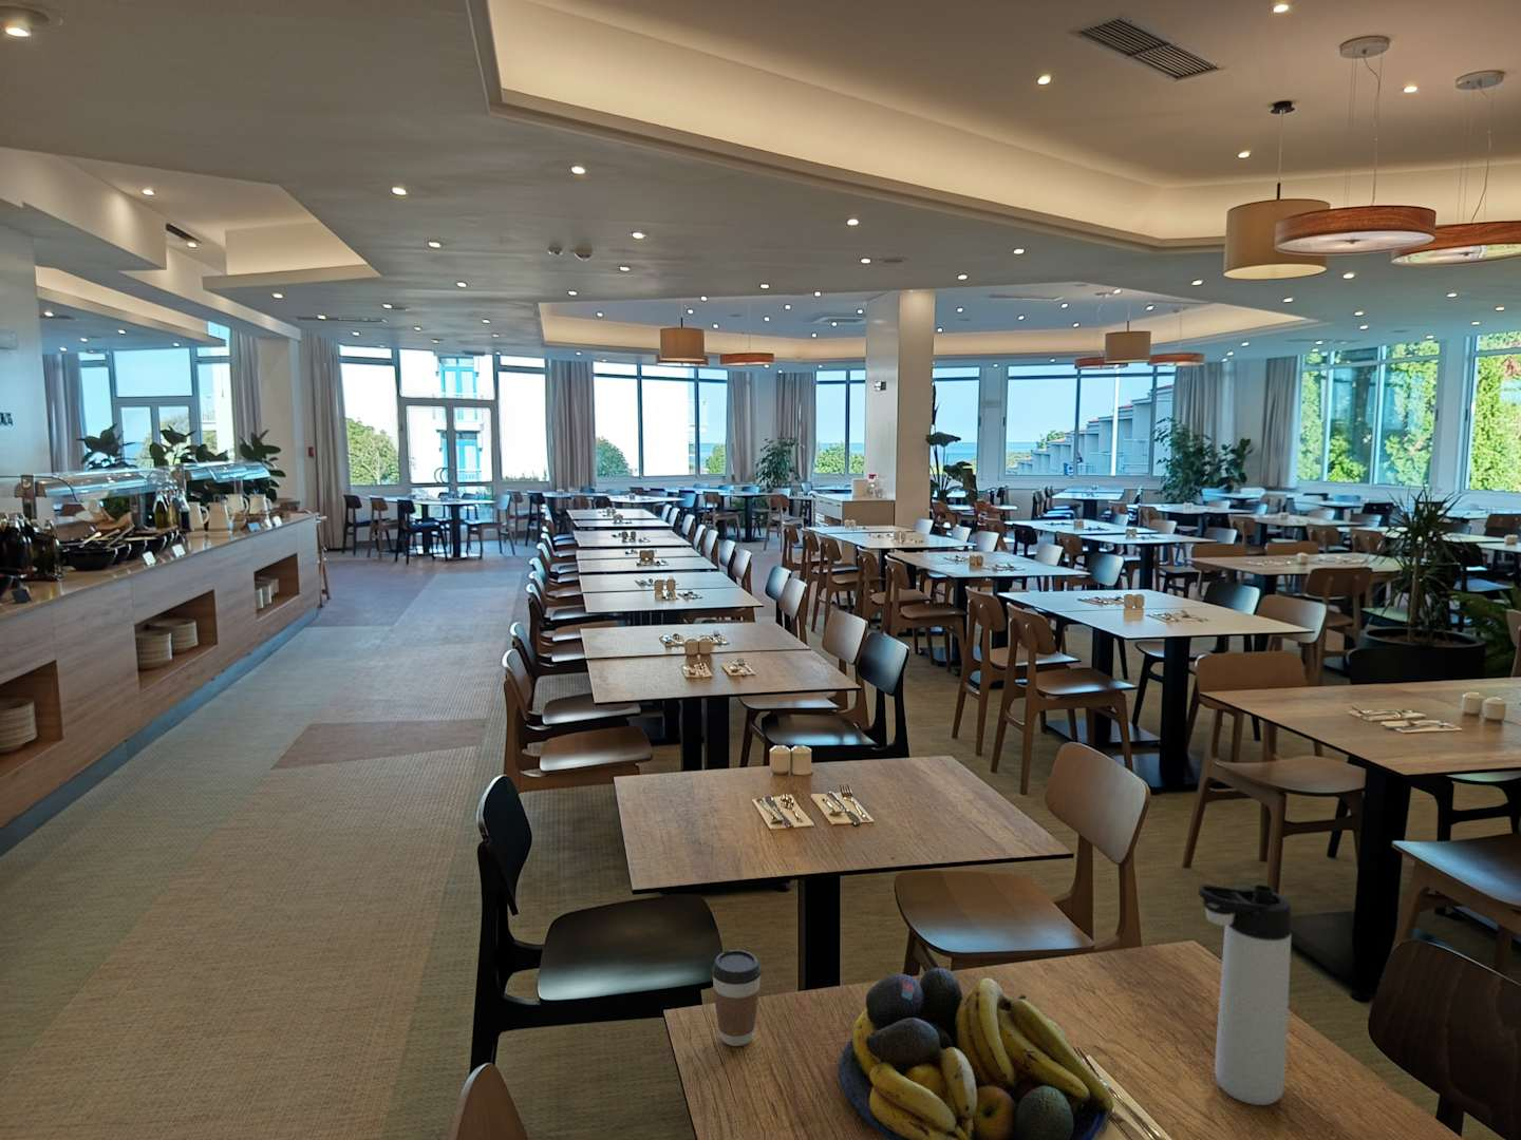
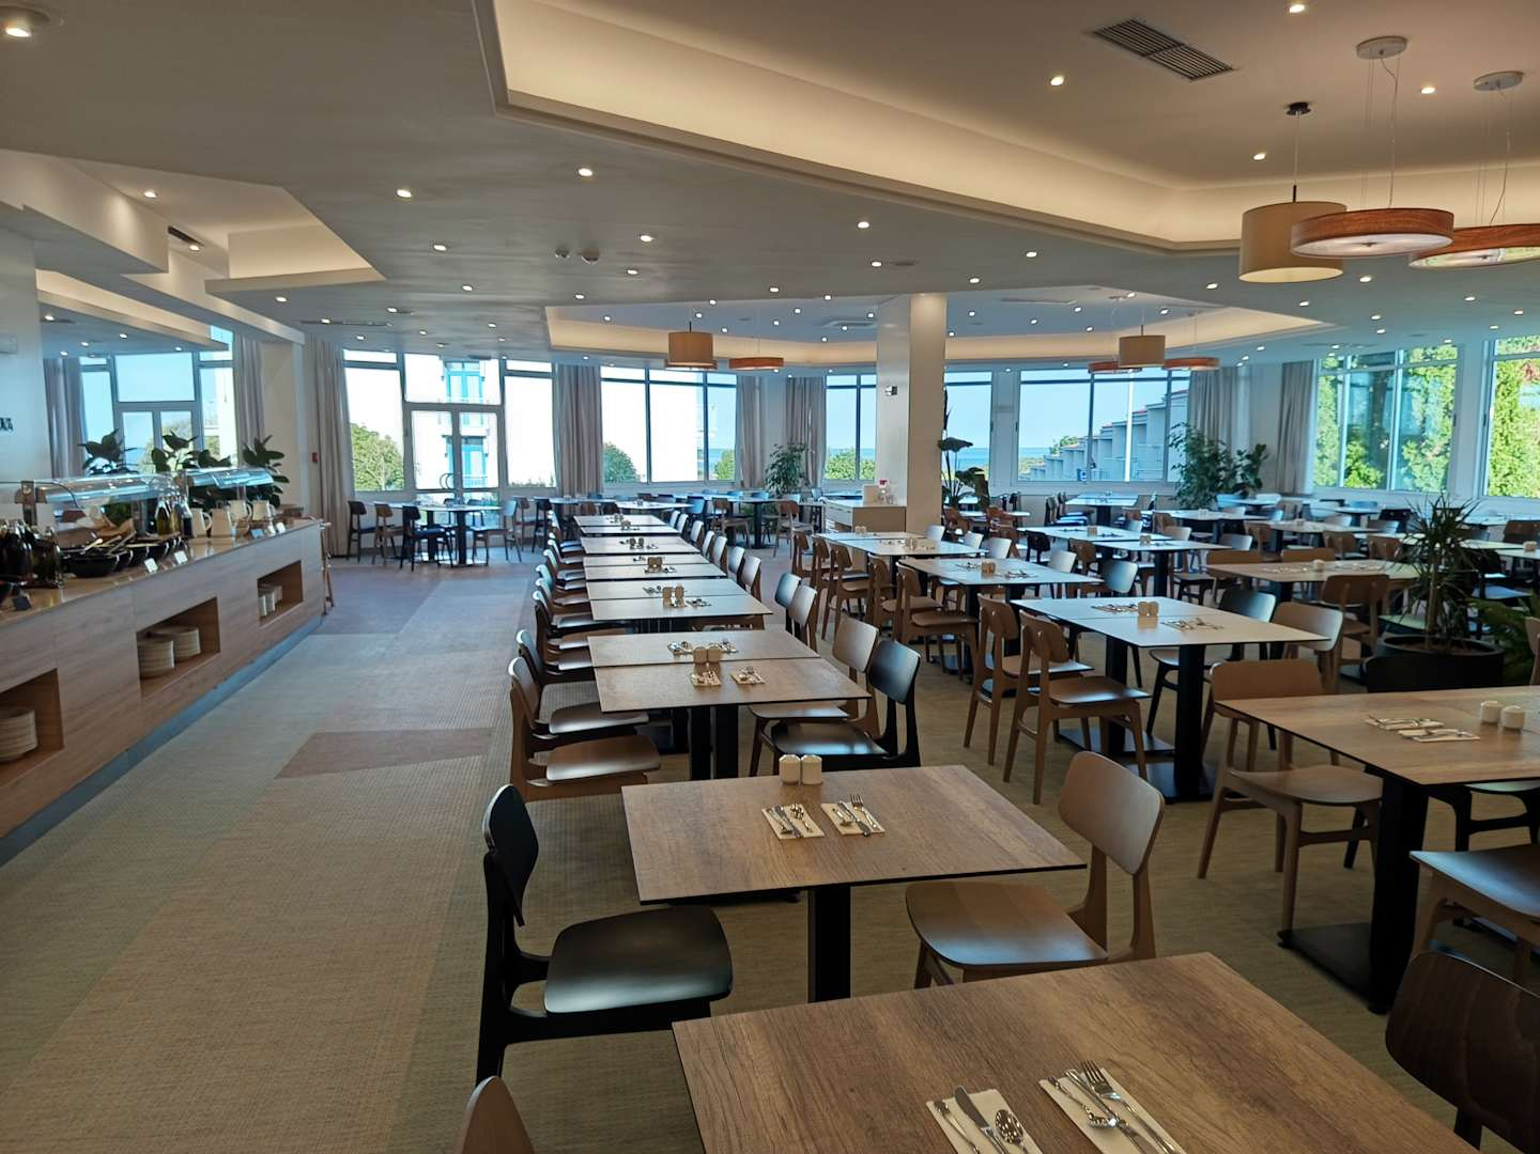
- thermos bottle [1196,884,1293,1106]
- fruit bowl [837,966,1114,1140]
- coffee cup [711,948,763,1047]
